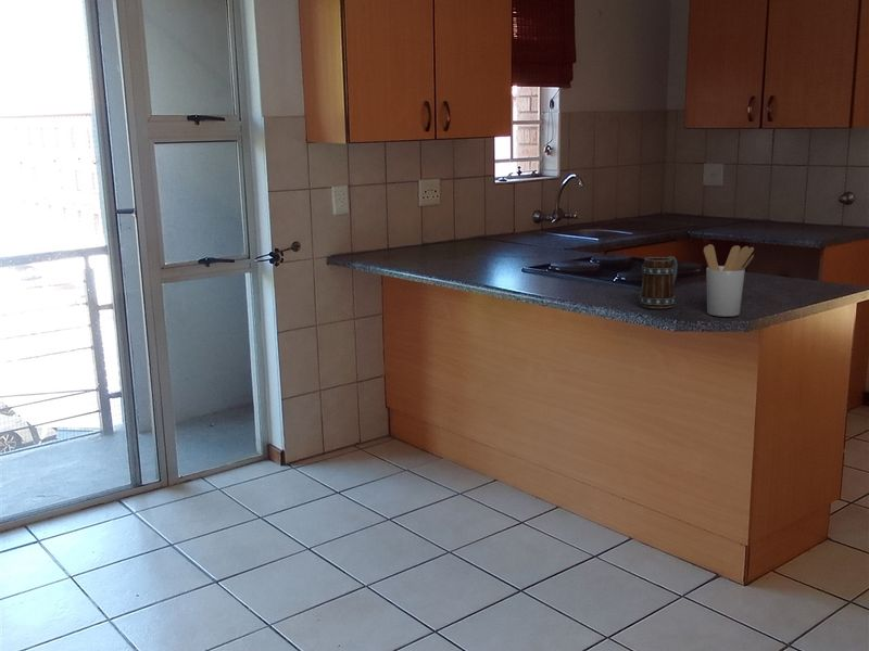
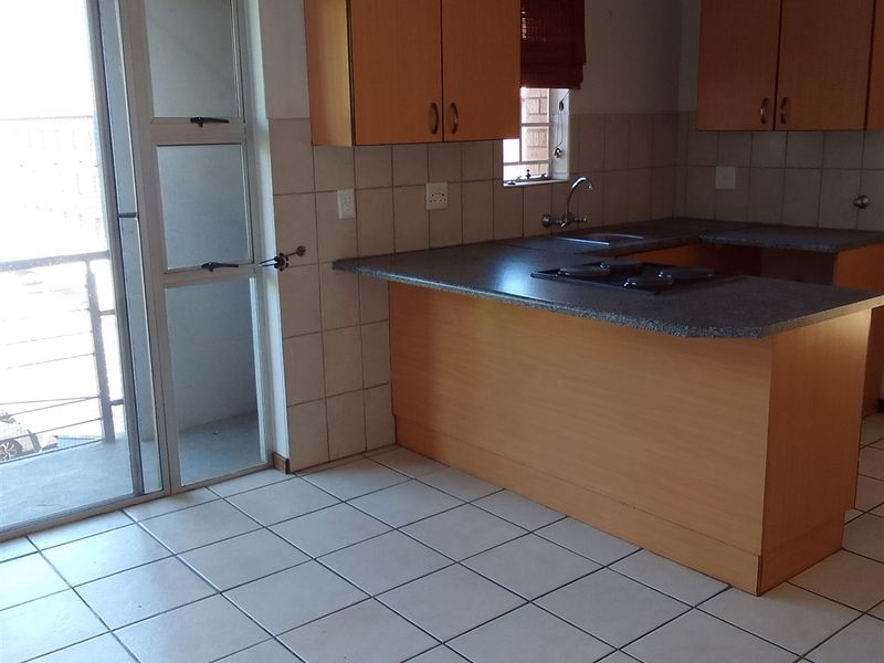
- mug [638,255,679,309]
- utensil holder [703,243,755,318]
